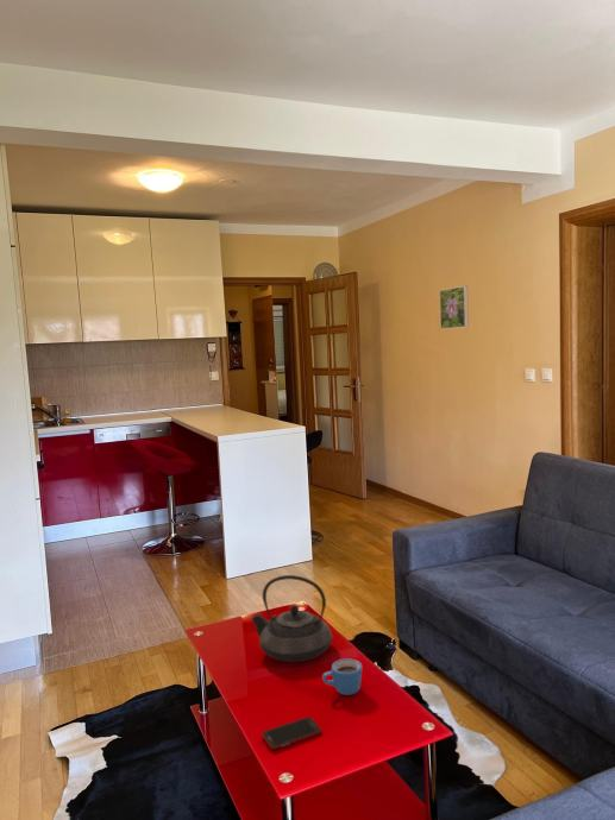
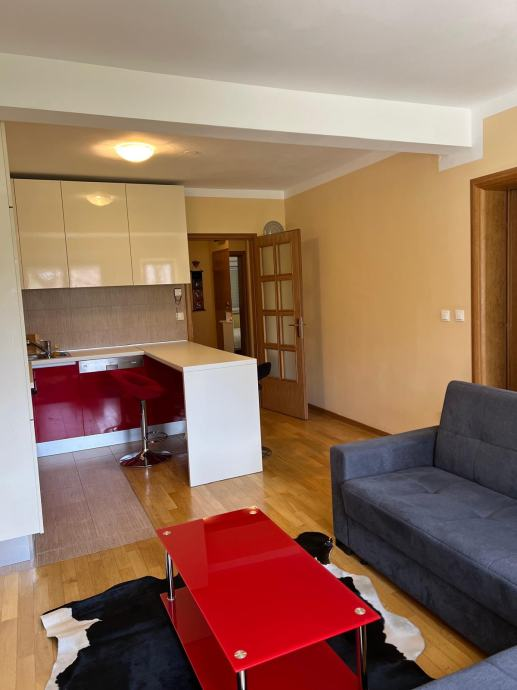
- cell phone [261,715,322,751]
- mug [321,657,363,696]
- teapot [251,574,333,663]
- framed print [438,285,470,330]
